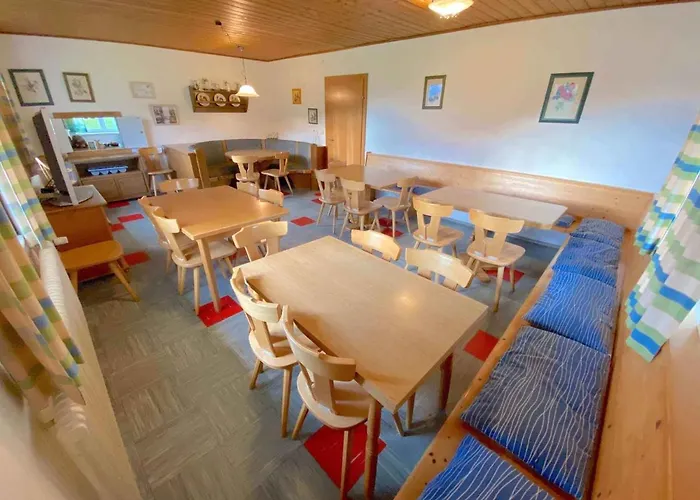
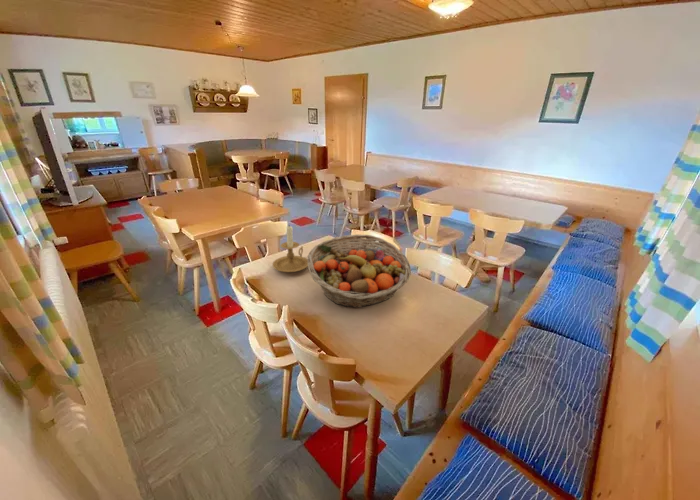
+ fruit basket [307,233,412,308]
+ candle holder [271,225,308,273]
